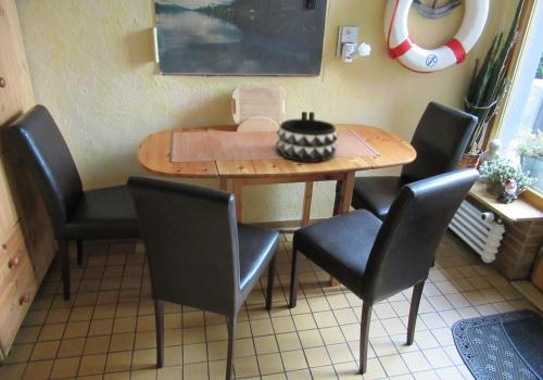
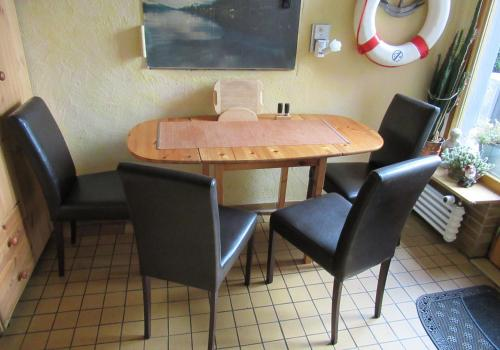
- decorative bowl [275,118,340,163]
